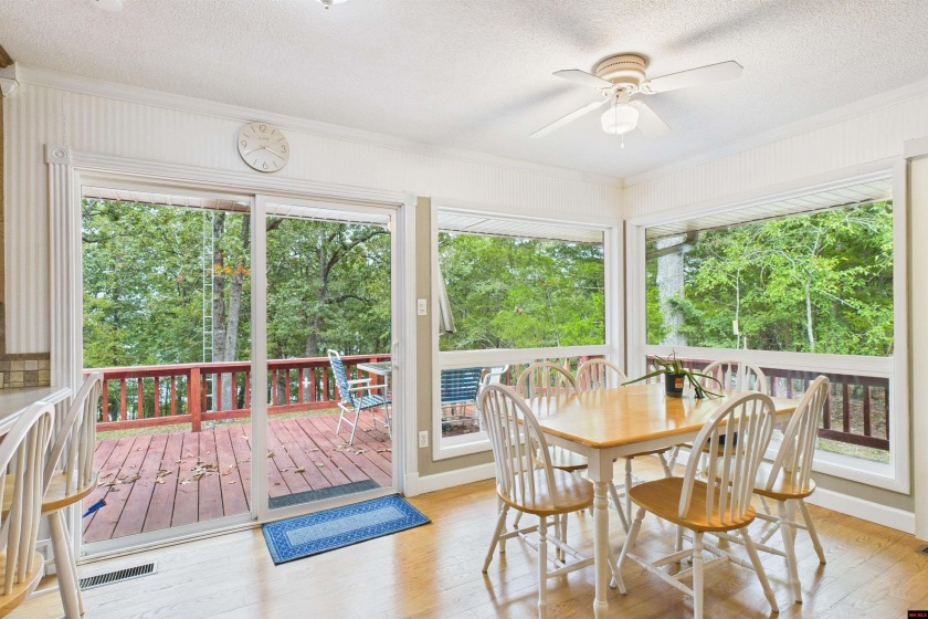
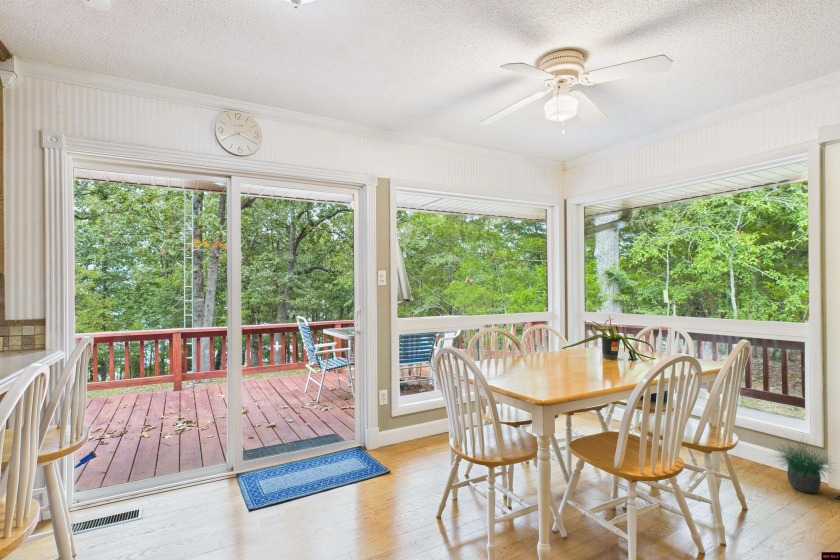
+ potted plant [767,431,839,494]
